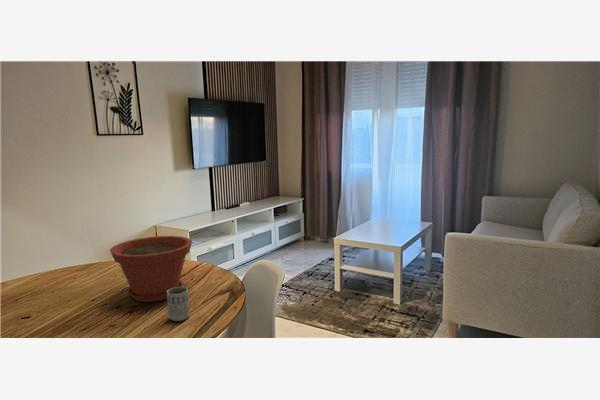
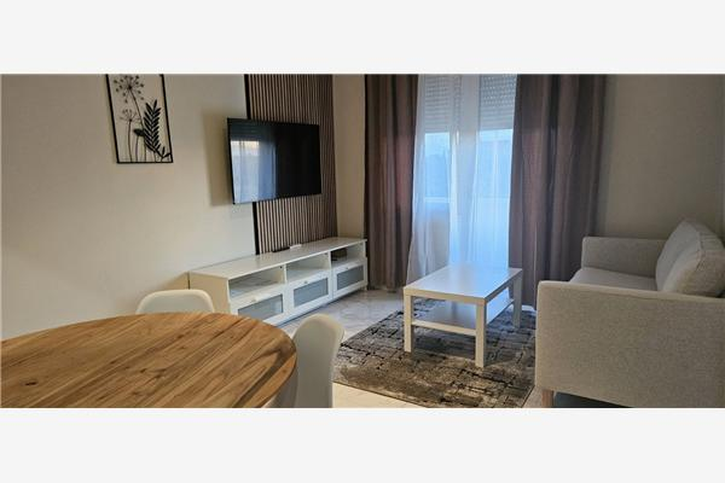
- plant pot [109,235,193,303]
- cup [166,286,190,322]
